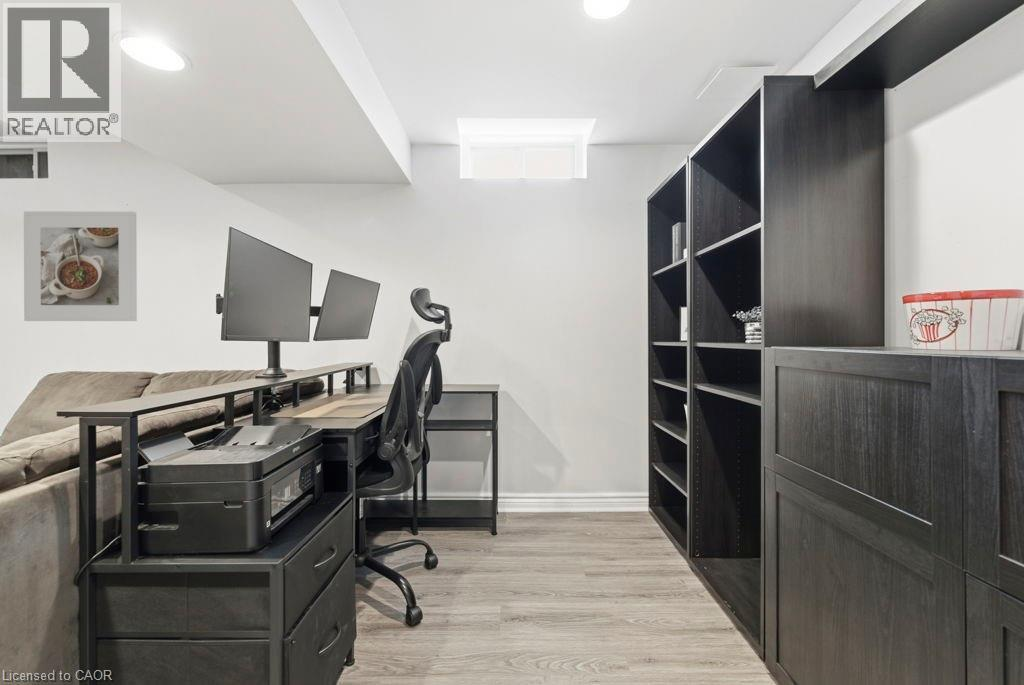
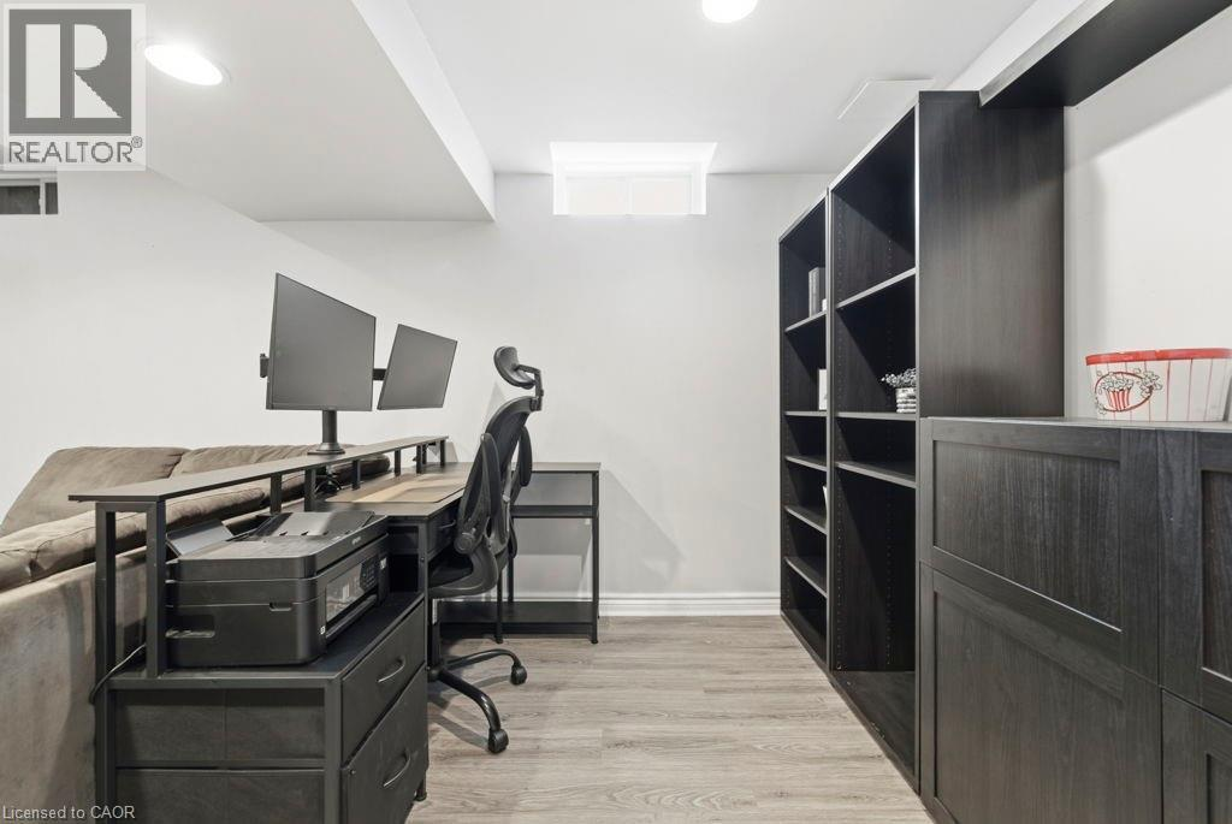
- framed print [23,210,138,322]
